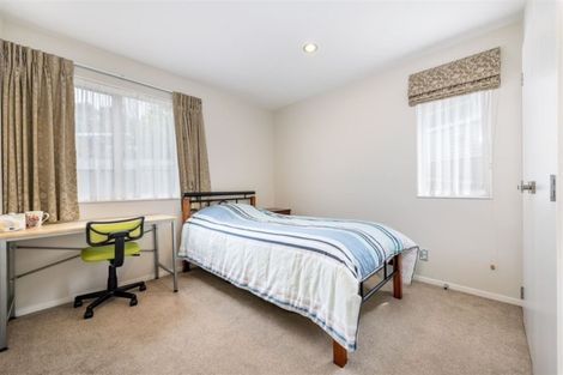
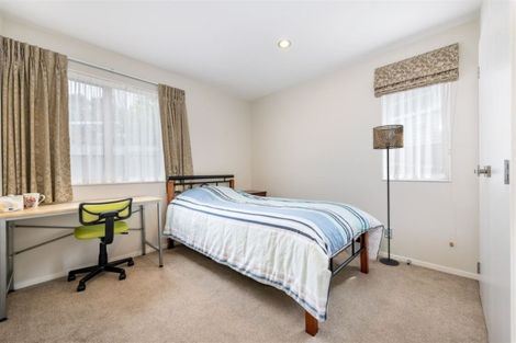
+ floor lamp [372,124,405,266]
